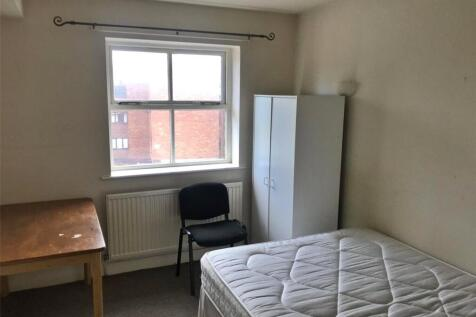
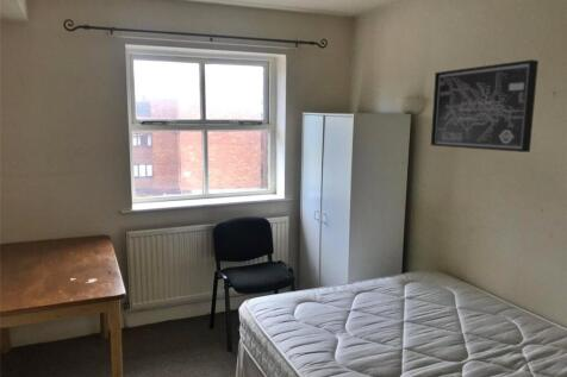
+ wall art [430,58,540,153]
